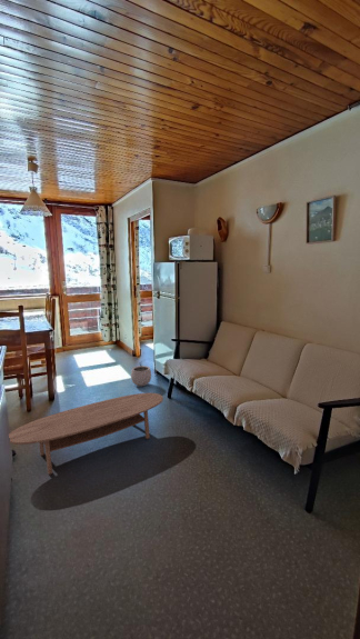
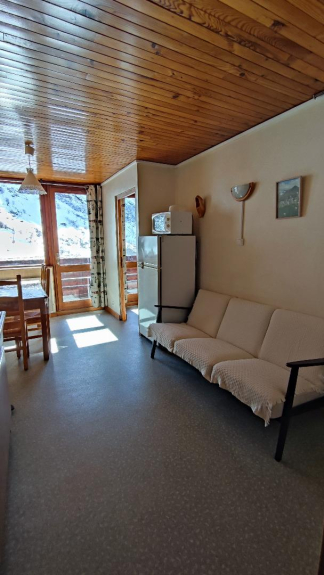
- coffee table [8,392,164,476]
- plant pot [130,360,152,388]
